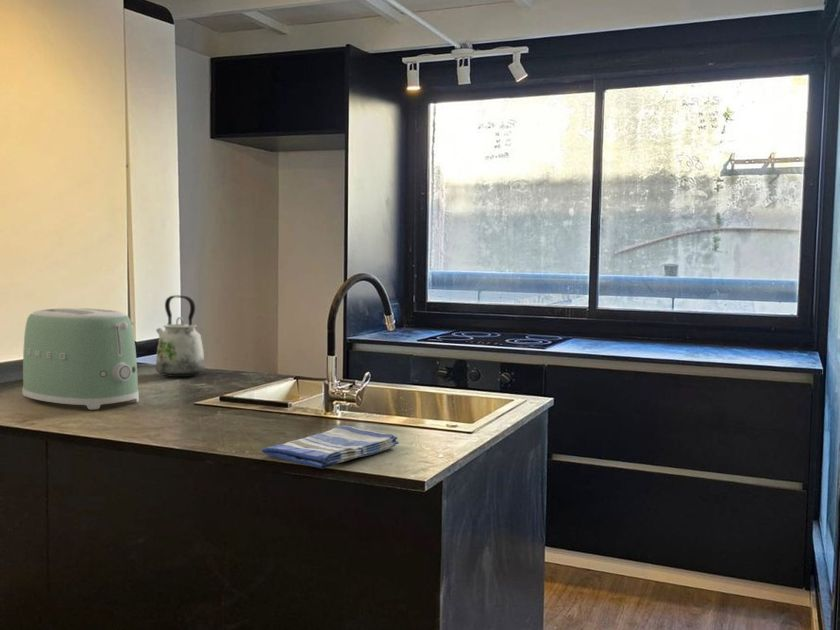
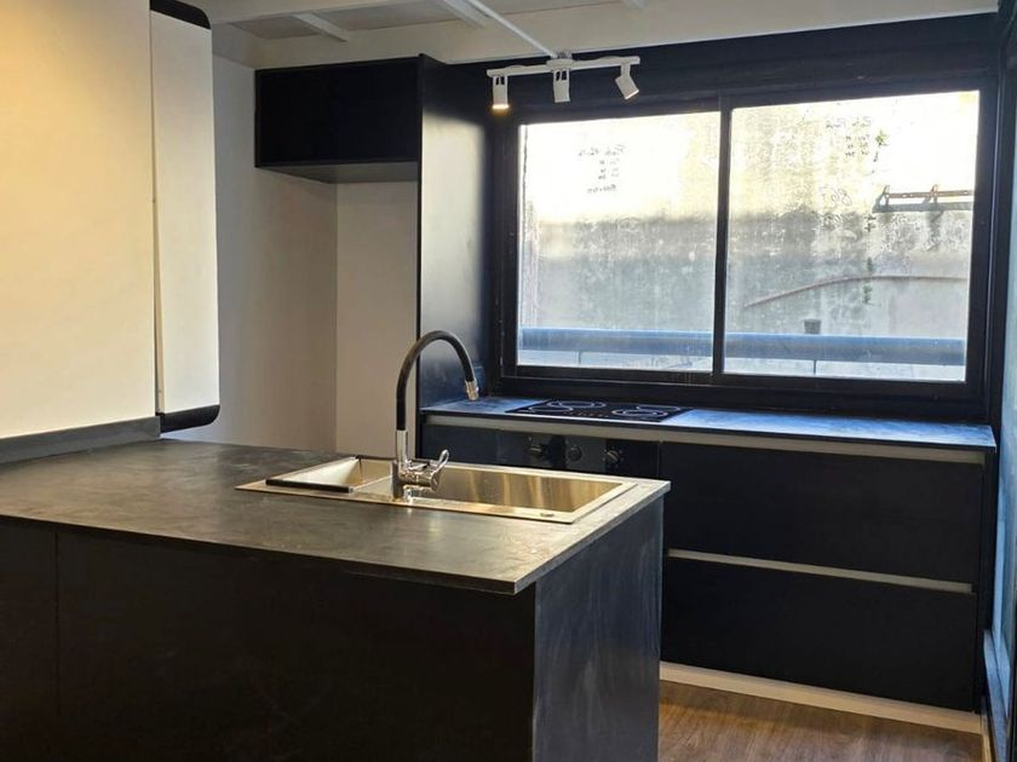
- kettle [155,295,206,378]
- dish towel [261,425,400,470]
- toaster [21,307,140,410]
